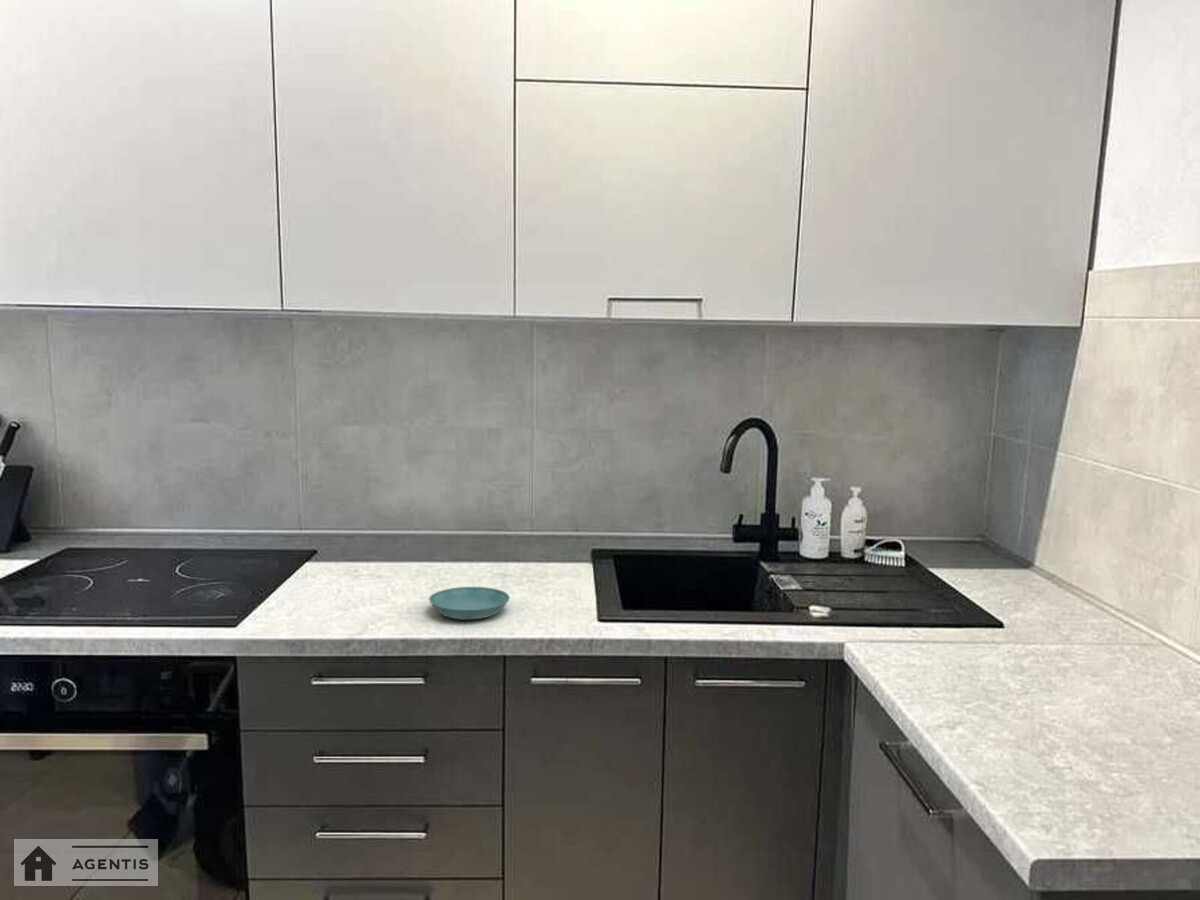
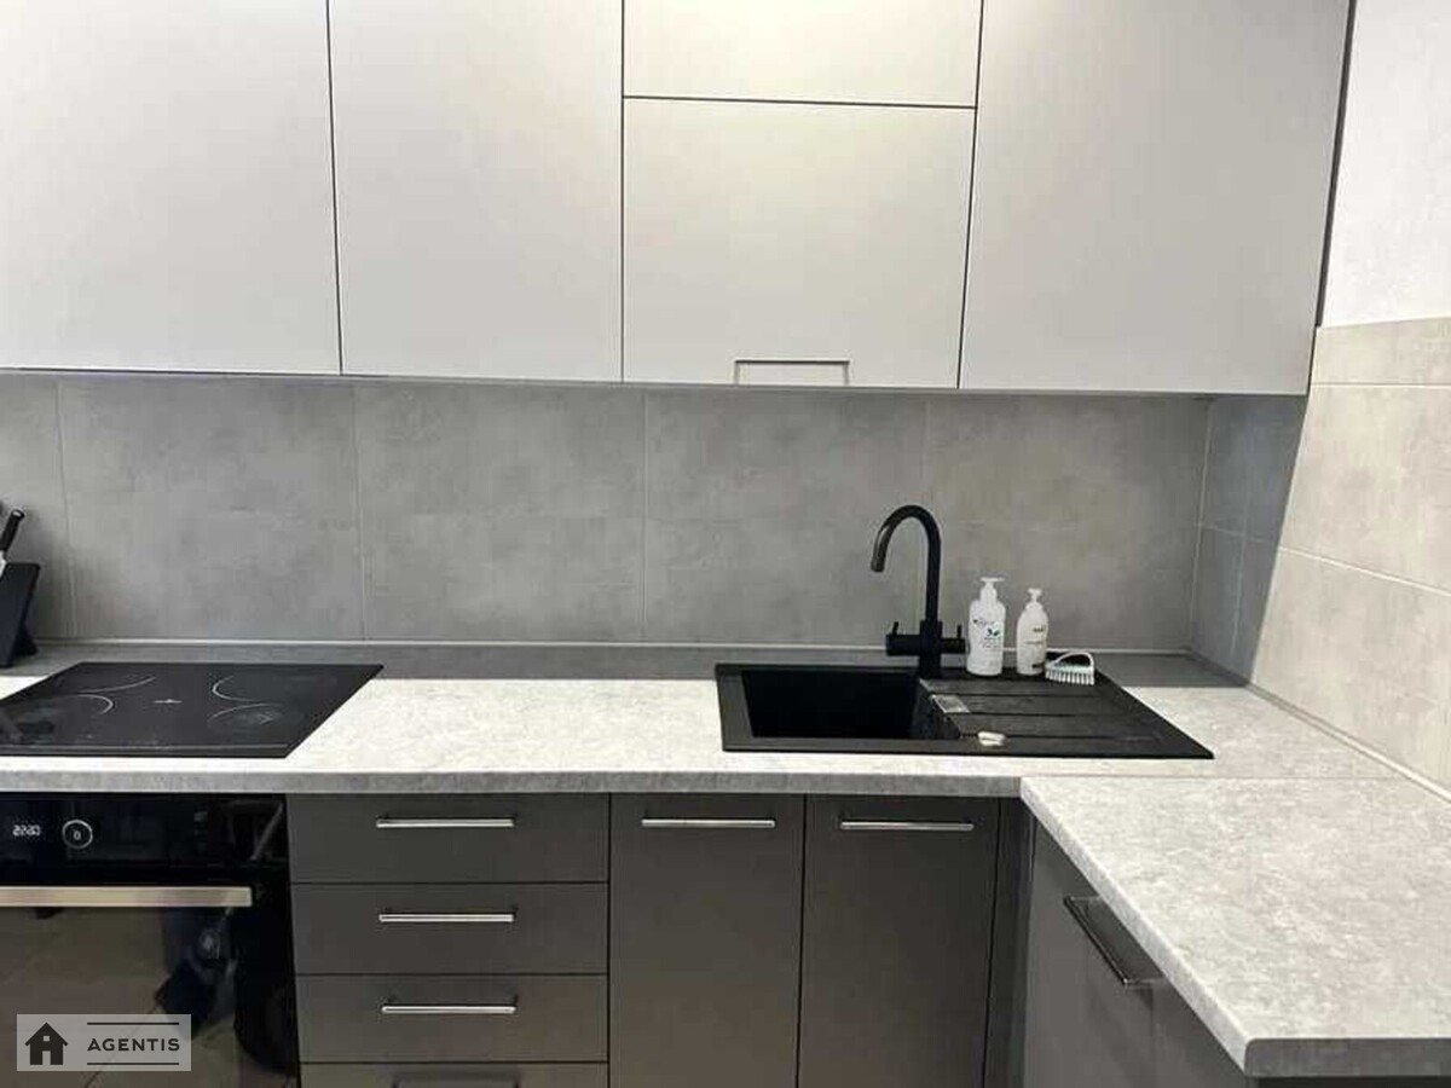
- saucer [428,586,511,621]
